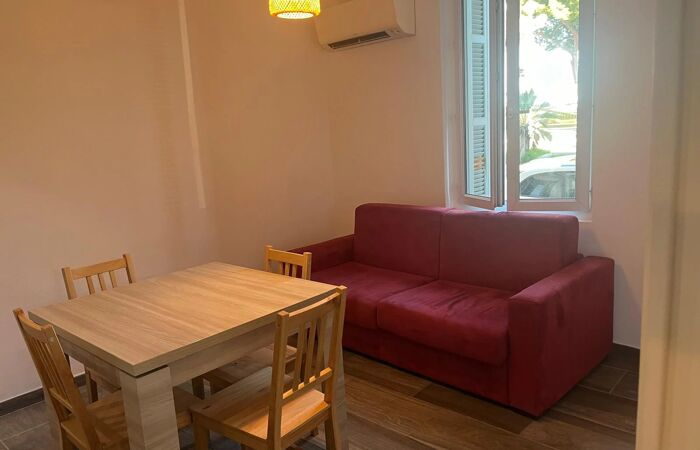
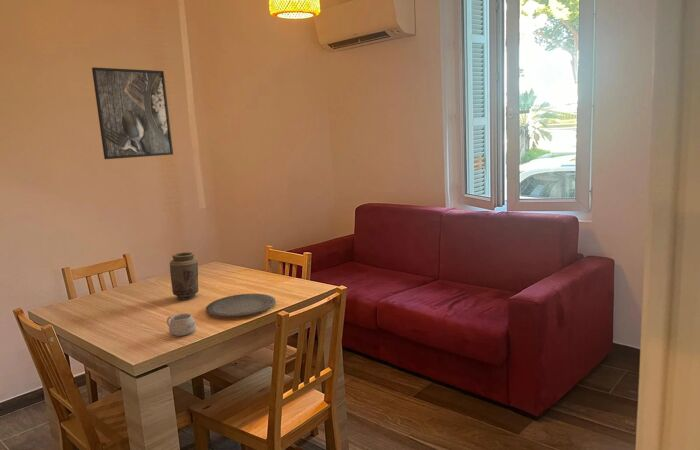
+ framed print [91,67,174,160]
+ vase [169,251,200,300]
+ plate [205,293,276,318]
+ mug [166,313,197,337]
